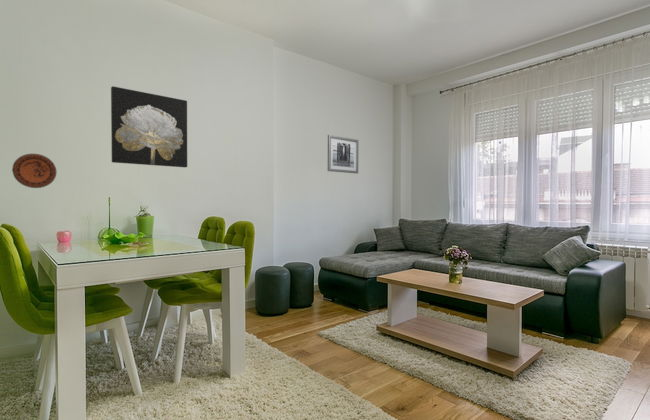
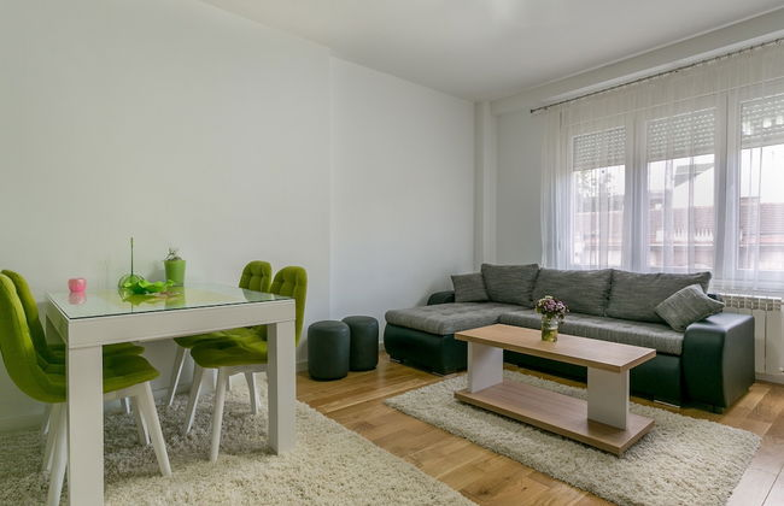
- decorative plate [11,153,57,189]
- wall art [327,134,359,175]
- wall art [110,85,188,168]
